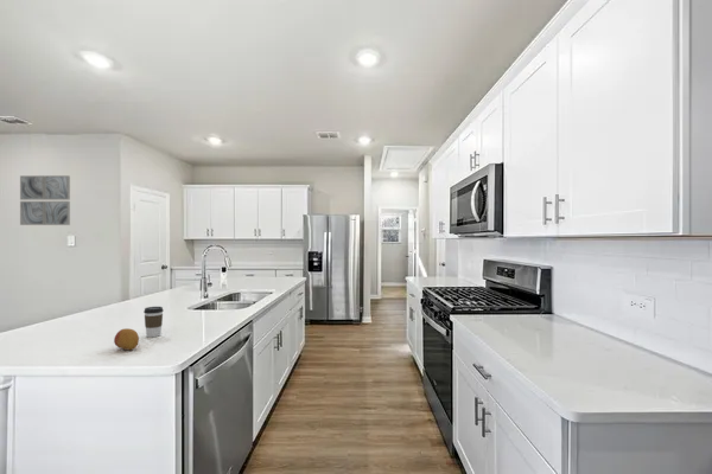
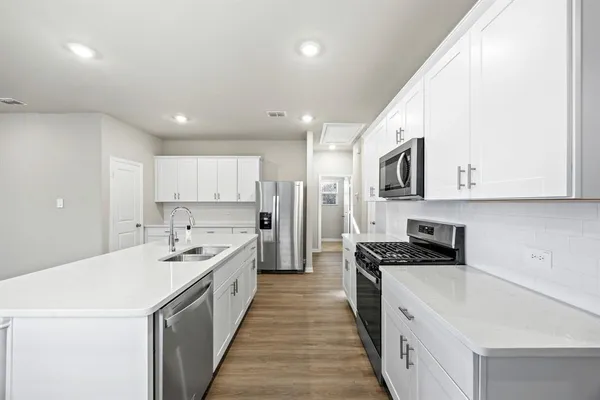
- fruit [113,327,140,351]
- coffee cup [142,306,165,338]
- wall art [19,174,71,226]
